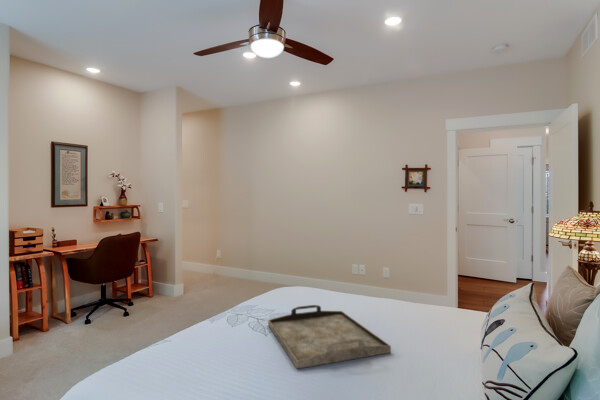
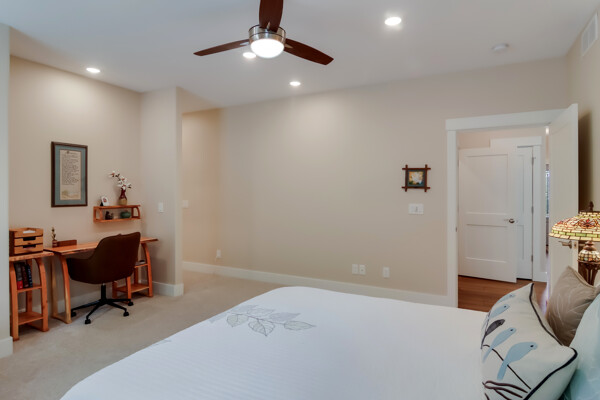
- serving tray [267,304,392,370]
